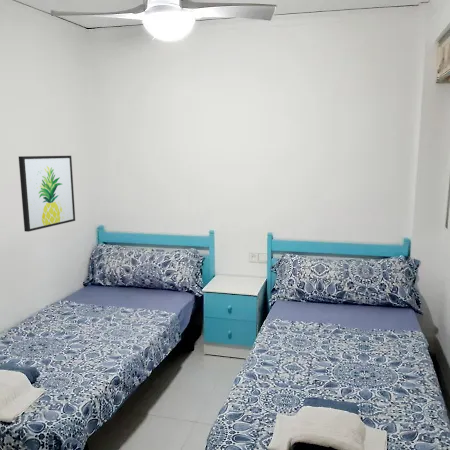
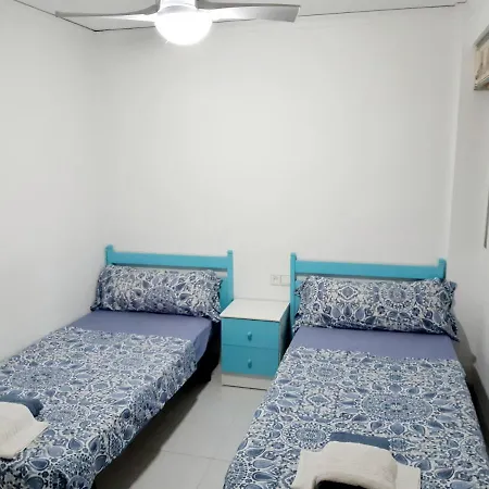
- wall art [18,155,76,233]
